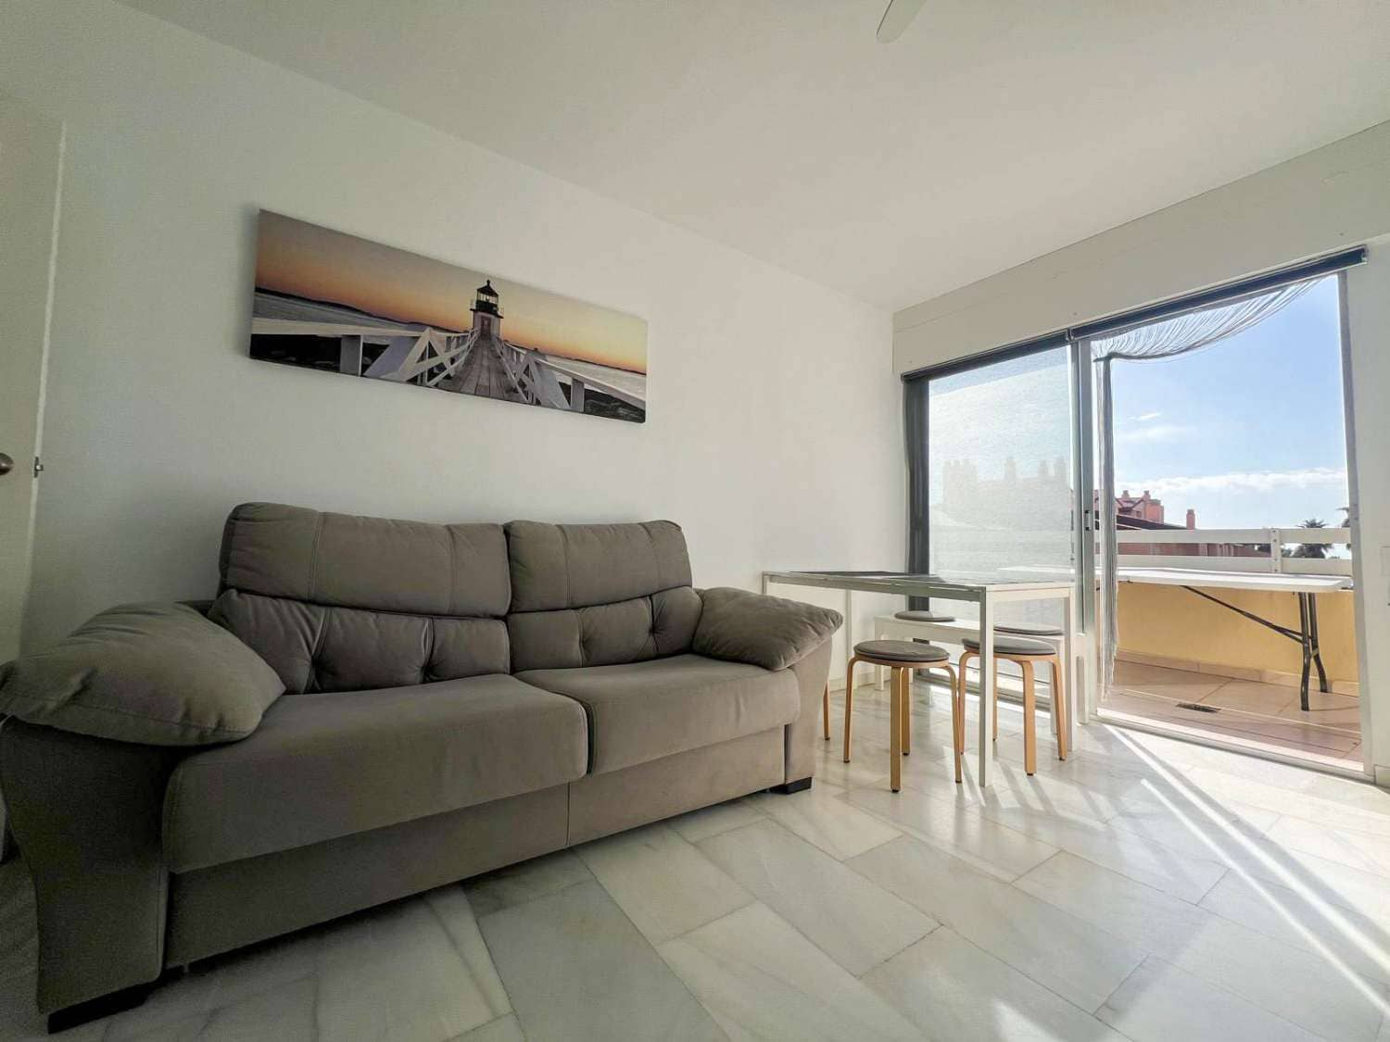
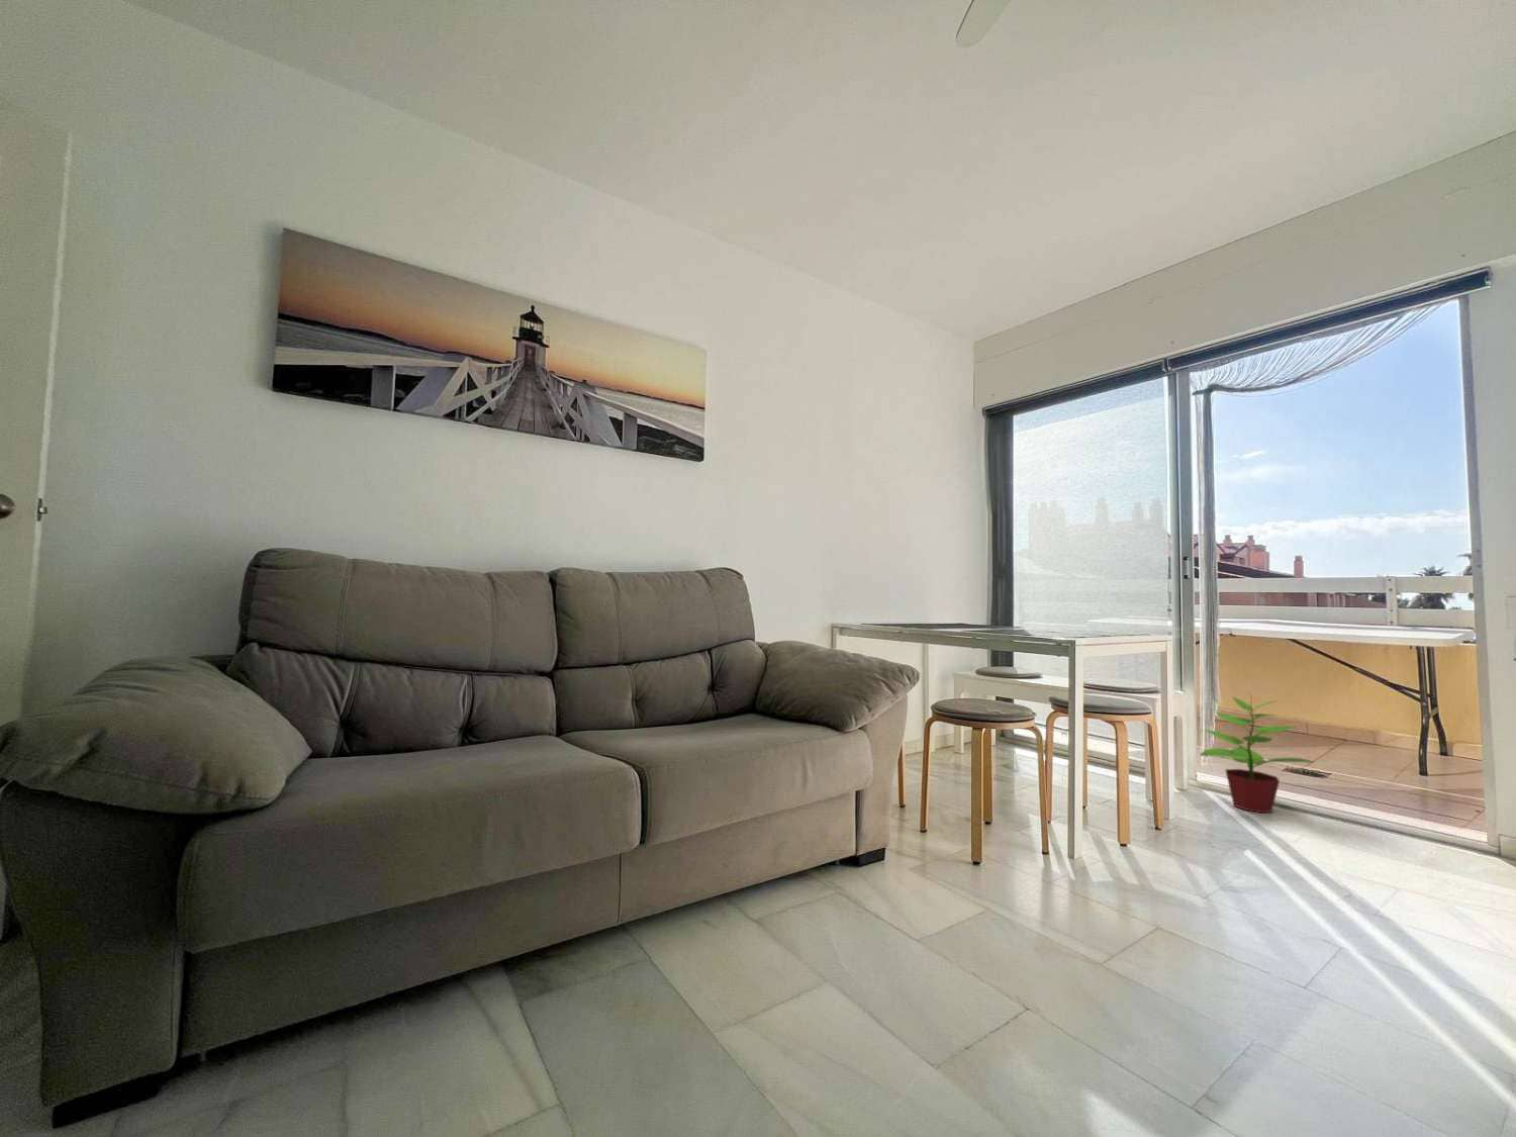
+ potted plant [1200,694,1317,813]
